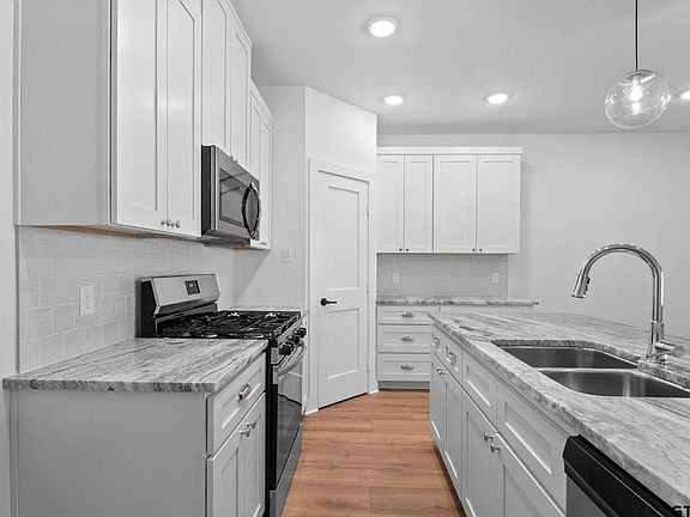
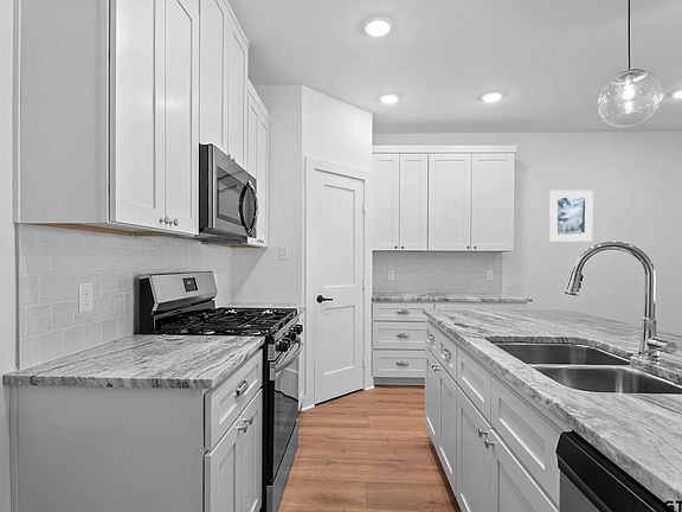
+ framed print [548,190,594,243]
